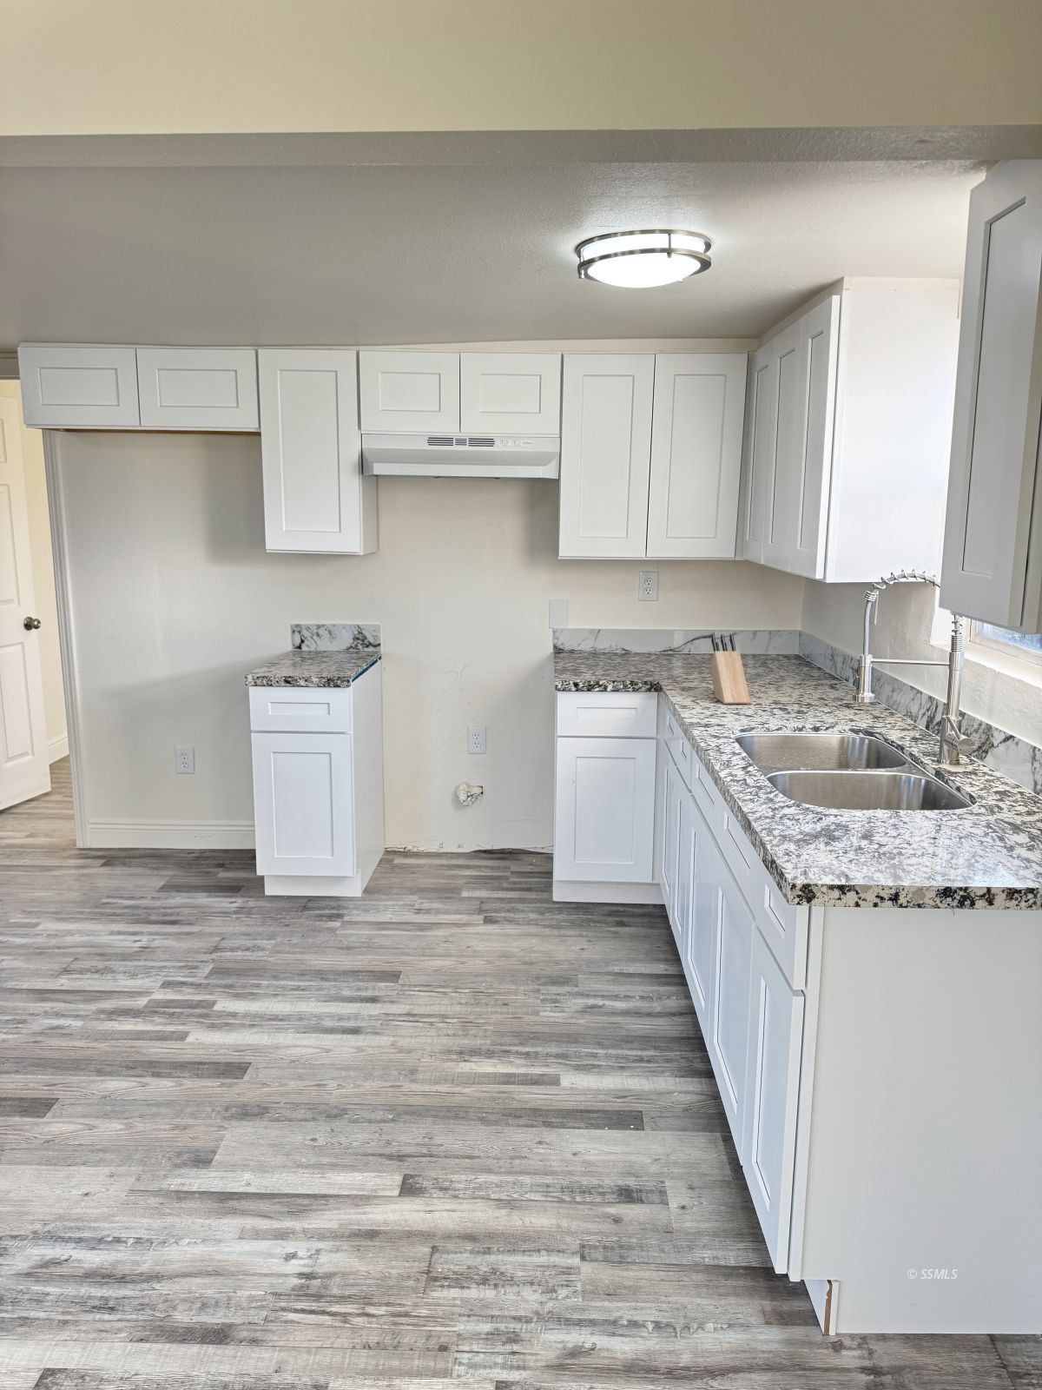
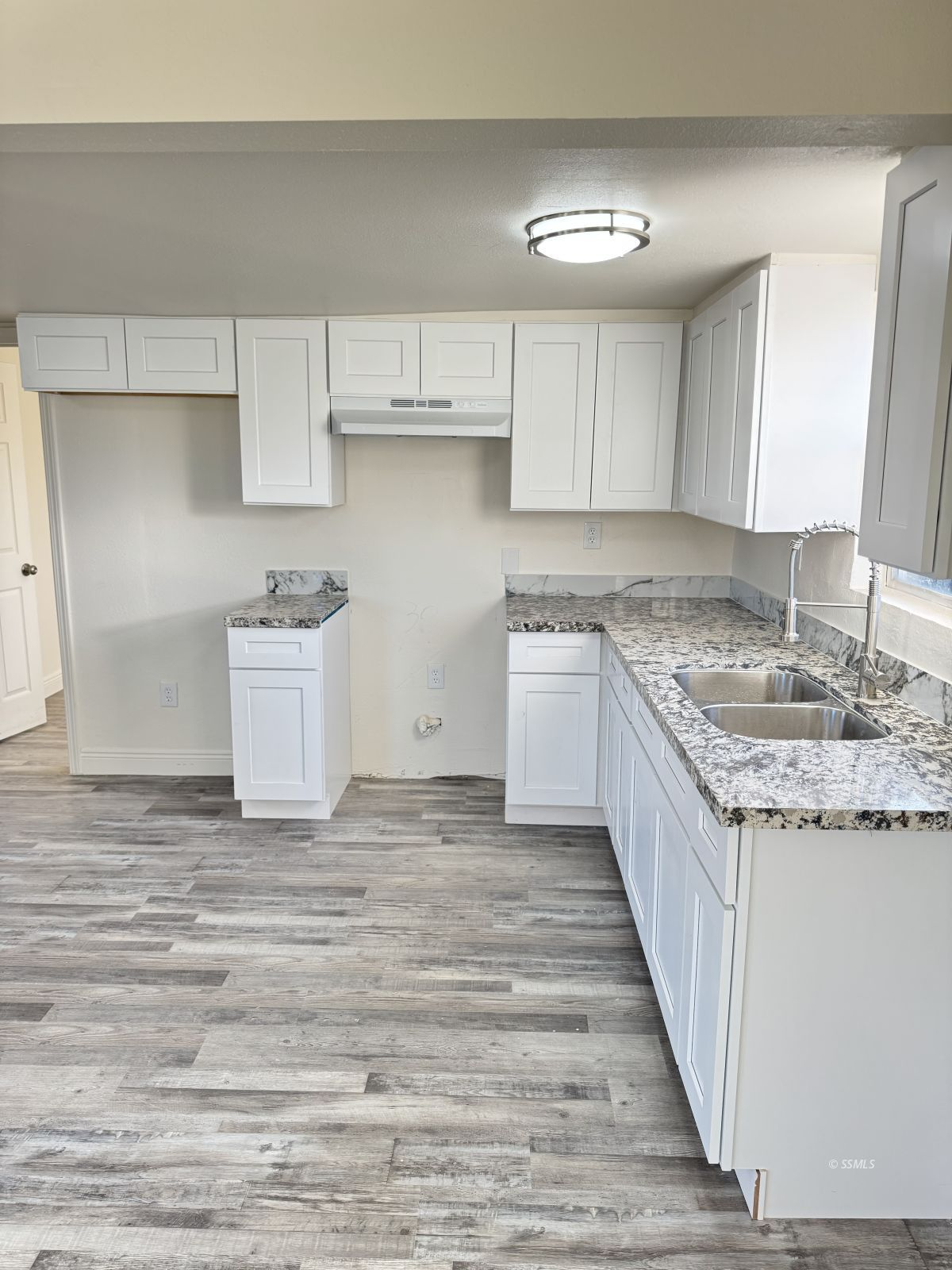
- knife block [709,633,751,705]
